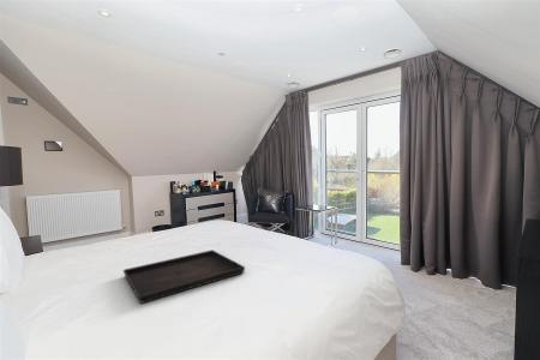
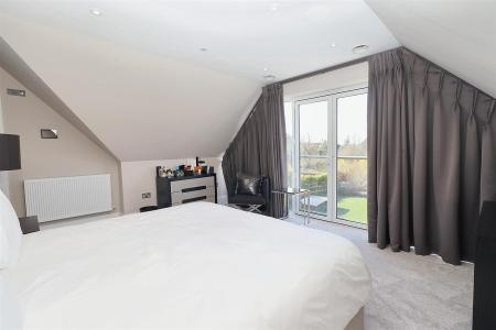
- serving tray [122,248,246,305]
